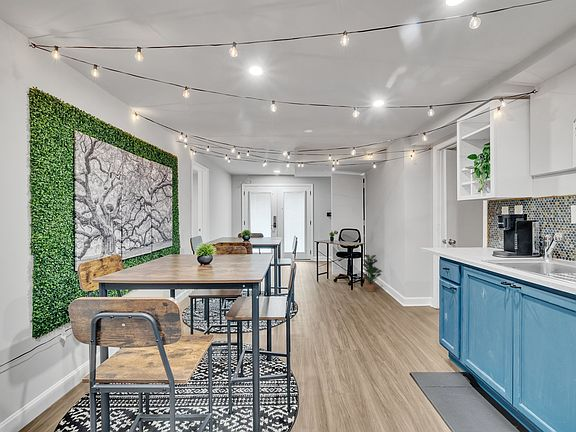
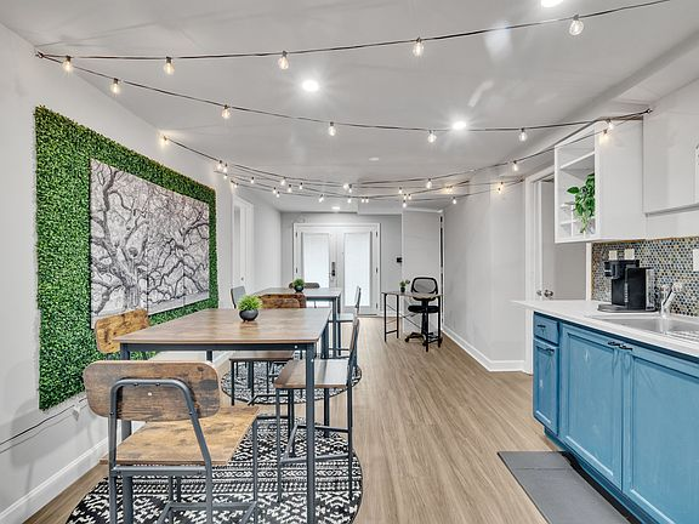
- potted plant [361,254,383,292]
